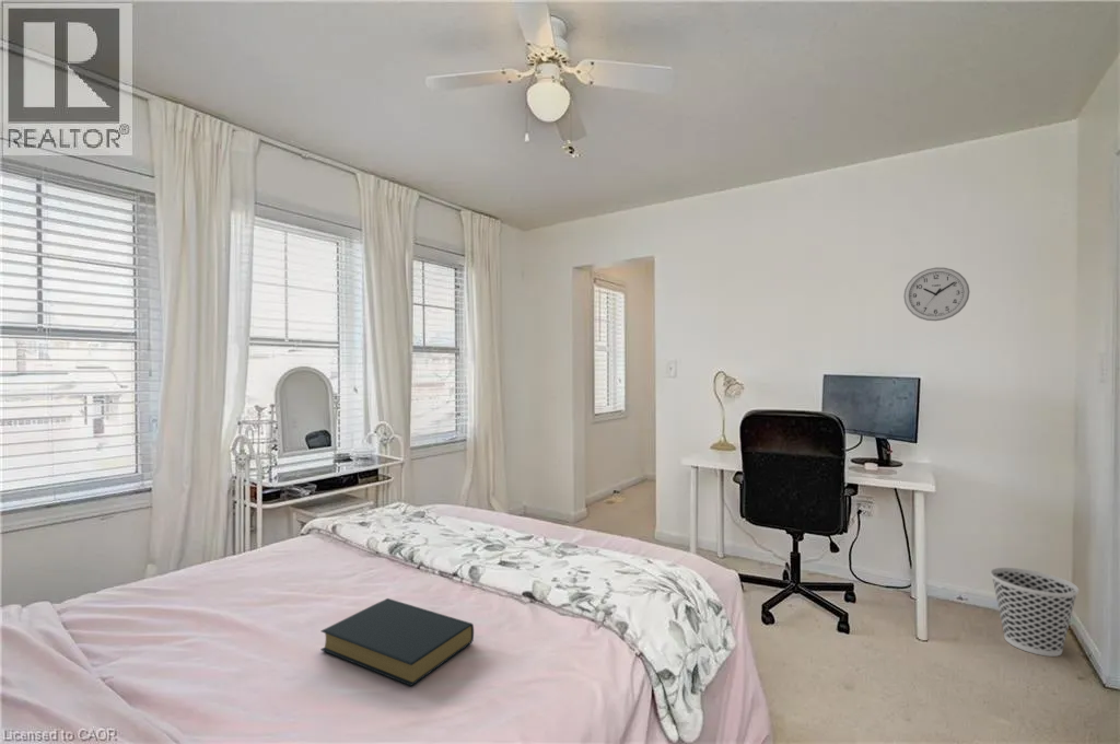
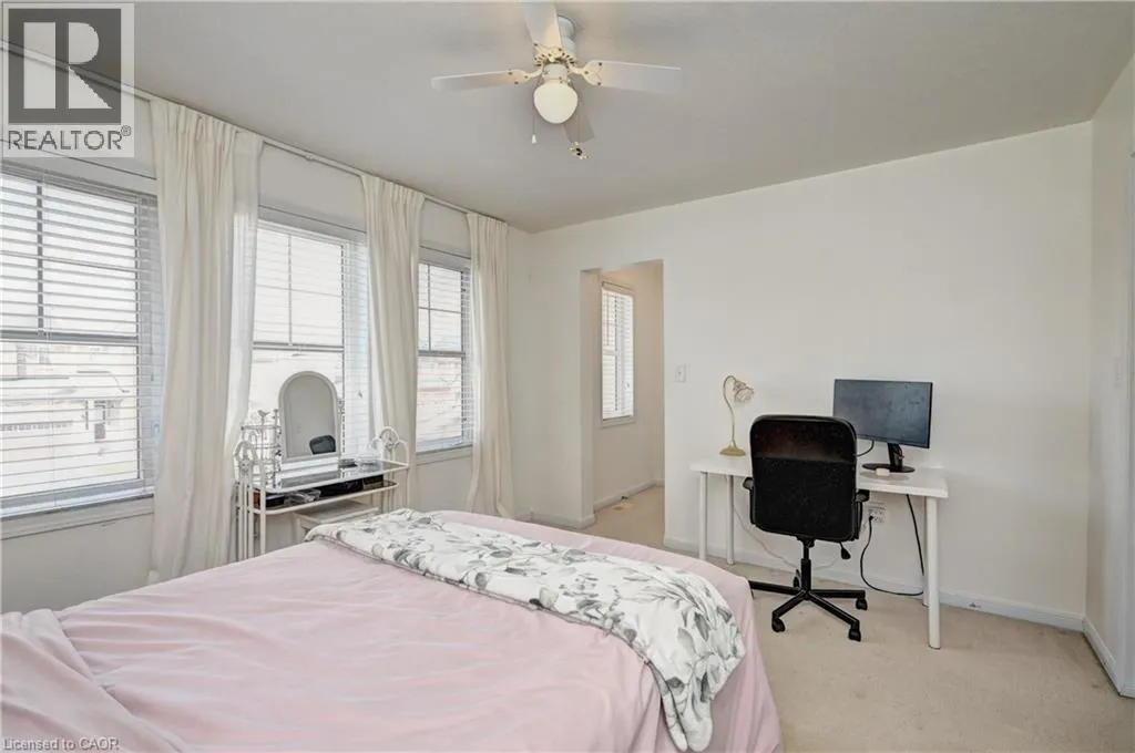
- wastebasket [989,567,1081,658]
- hardback book [319,597,475,687]
- wall clock [902,267,971,322]
